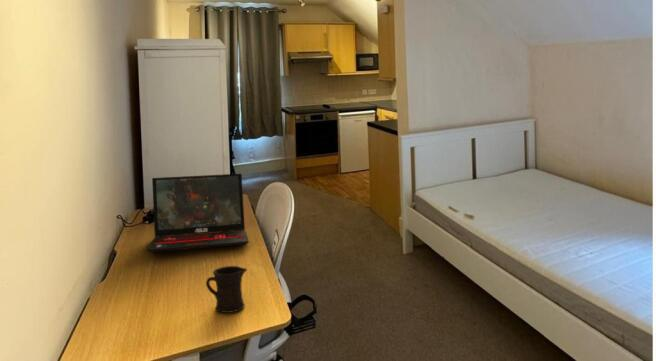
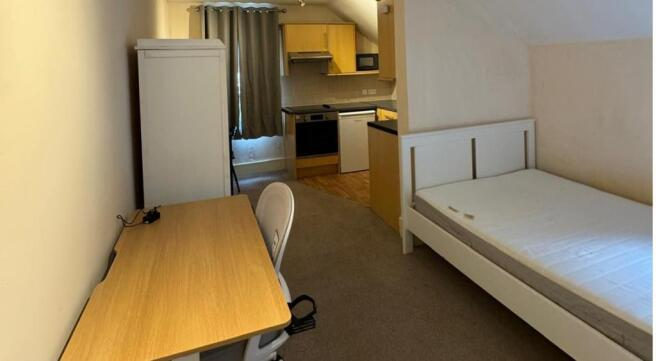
- mug [205,265,248,314]
- laptop [145,173,250,253]
